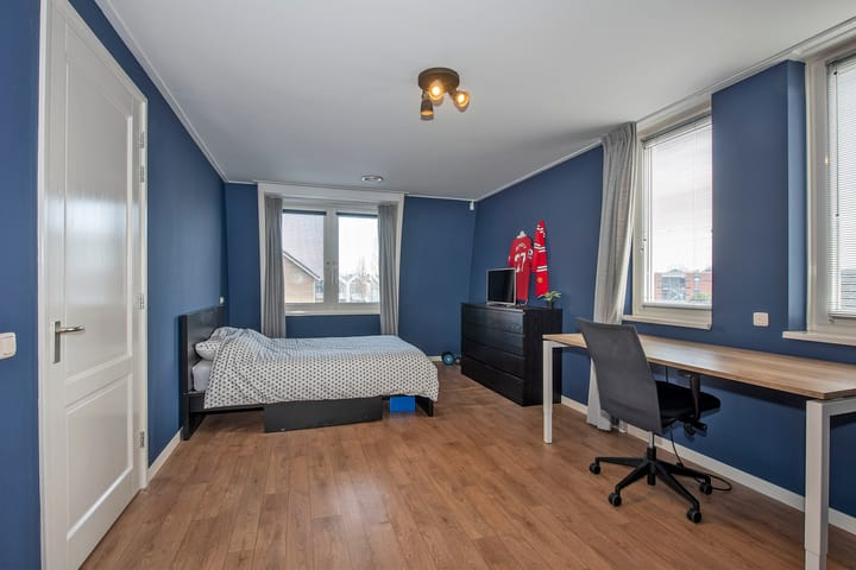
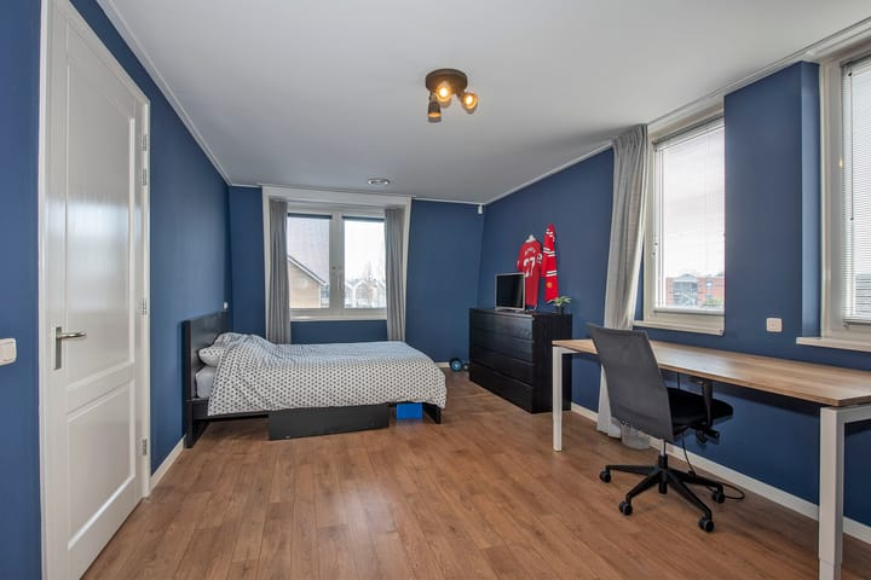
+ wastebasket [619,423,652,451]
